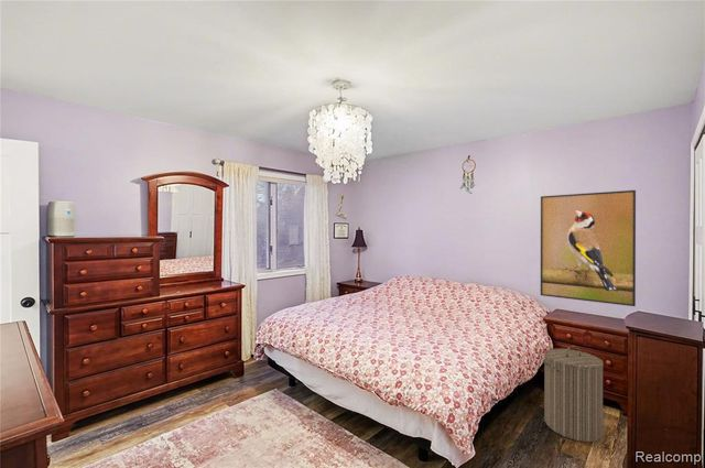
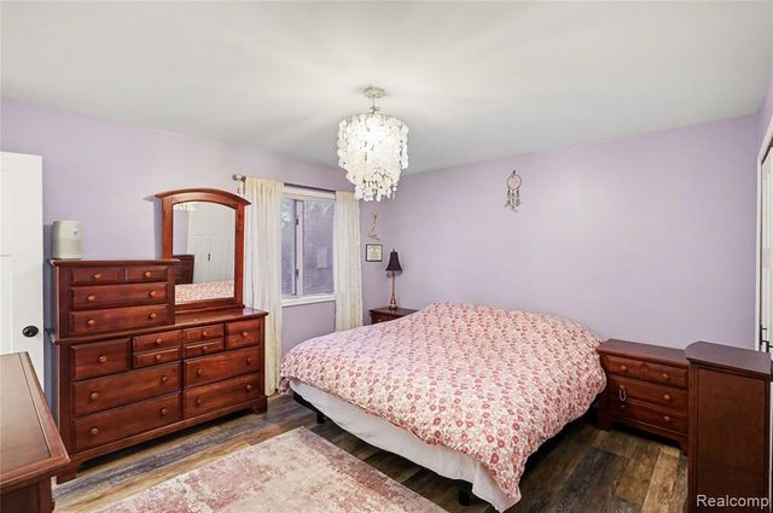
- laundry hamper [542,345,605,443]
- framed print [540,189,637,307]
